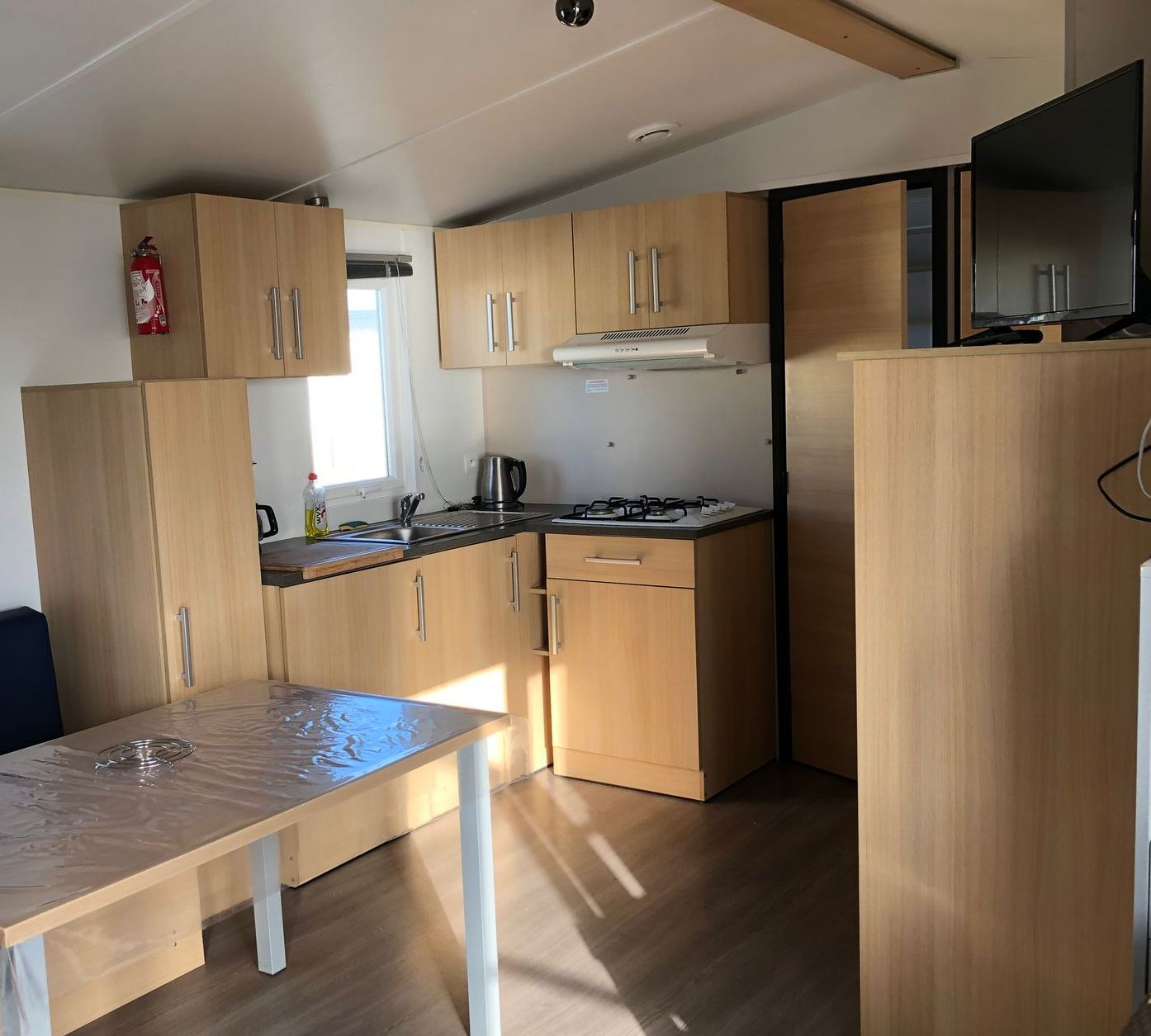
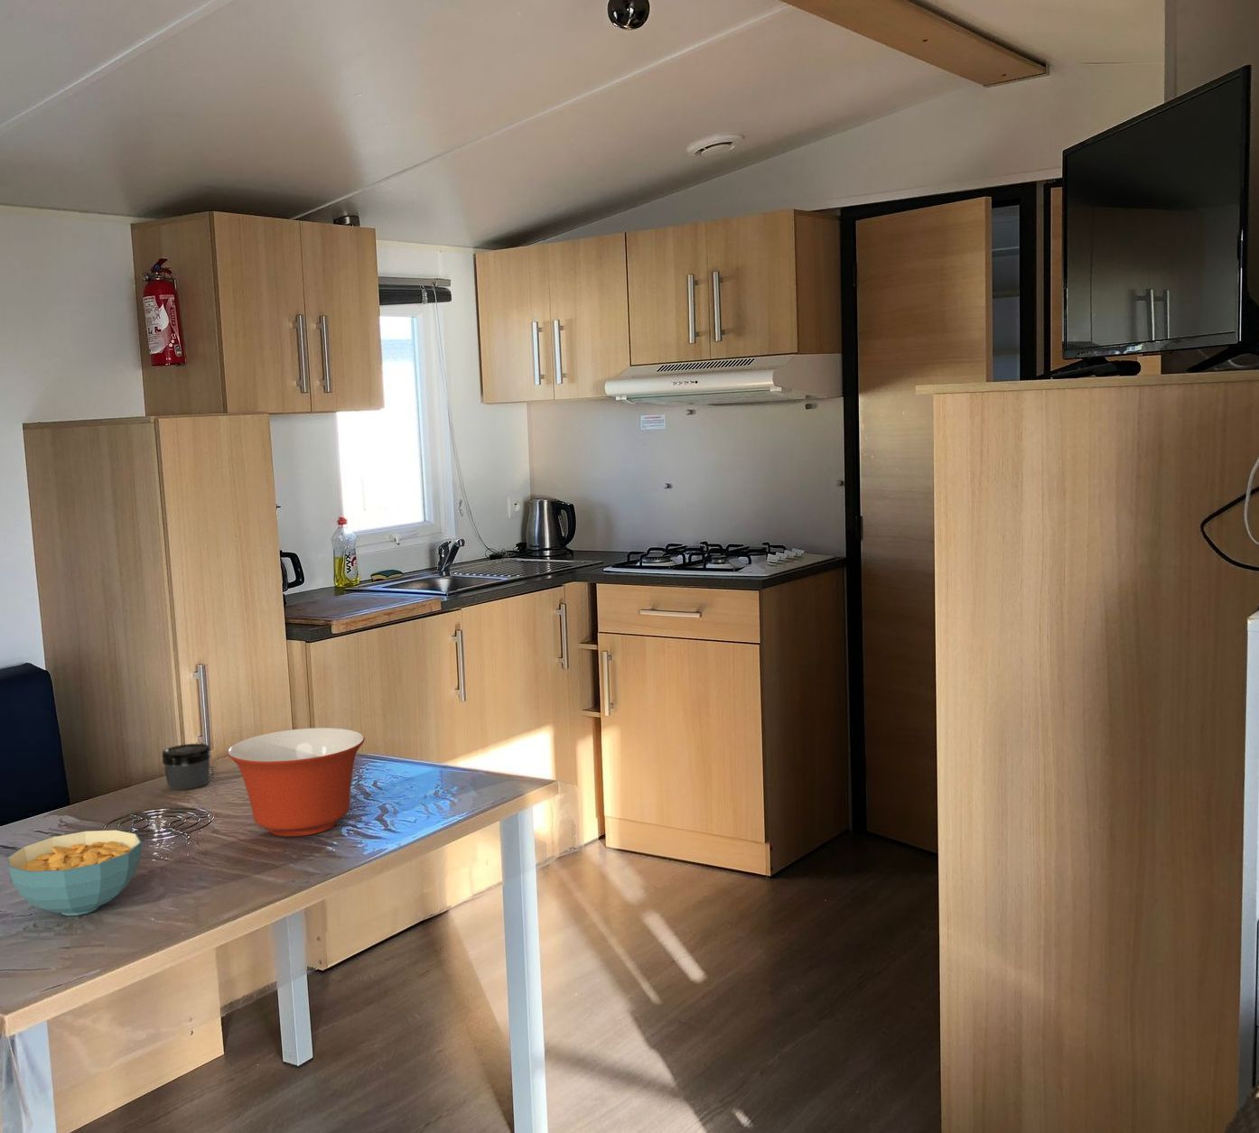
+ jar [161,743,212,791]
+ mixing bowl [226,727,365,837]
+ cereal bowl [7,829,142,916]
